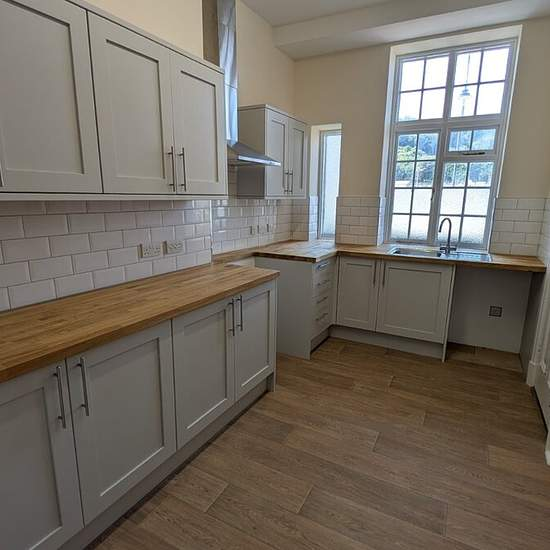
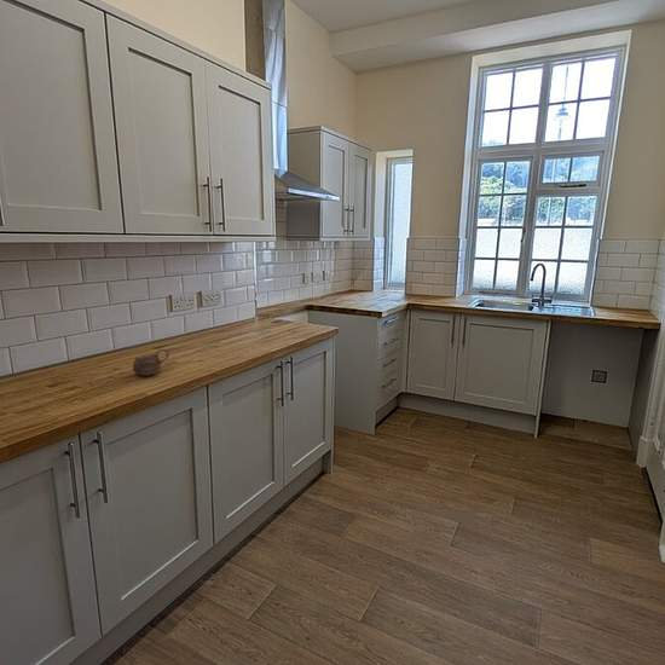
+ cup [132,348,170,377]
